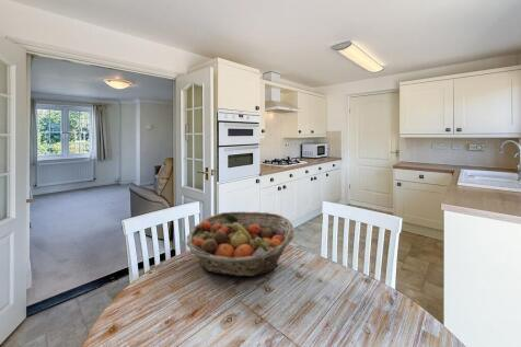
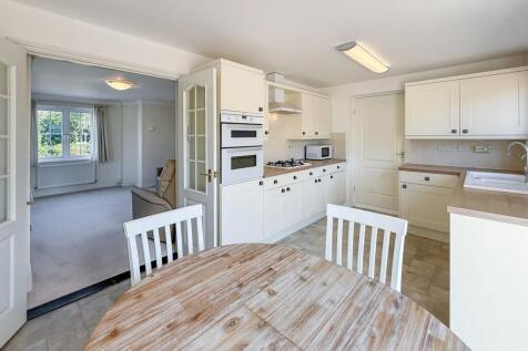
- fruit basket [185,210,296,277]
